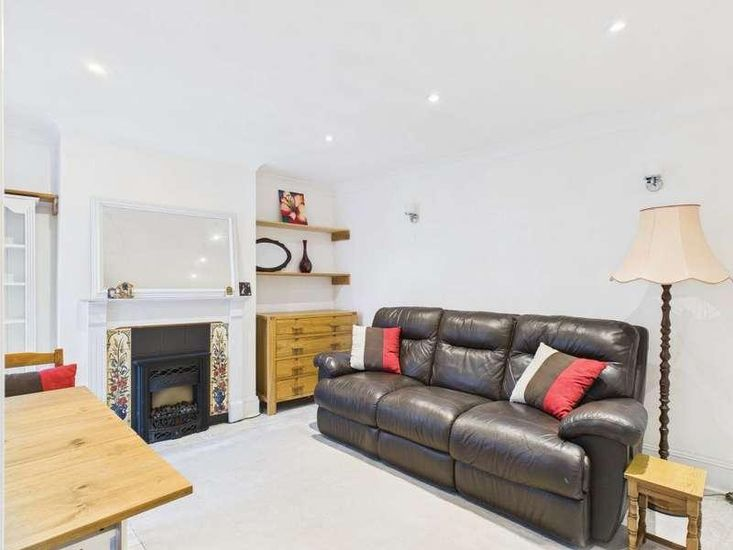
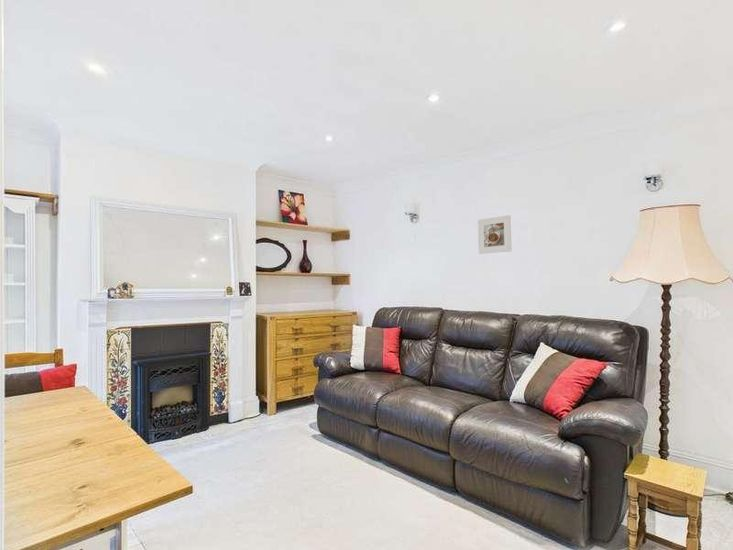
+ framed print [477,214,513,255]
